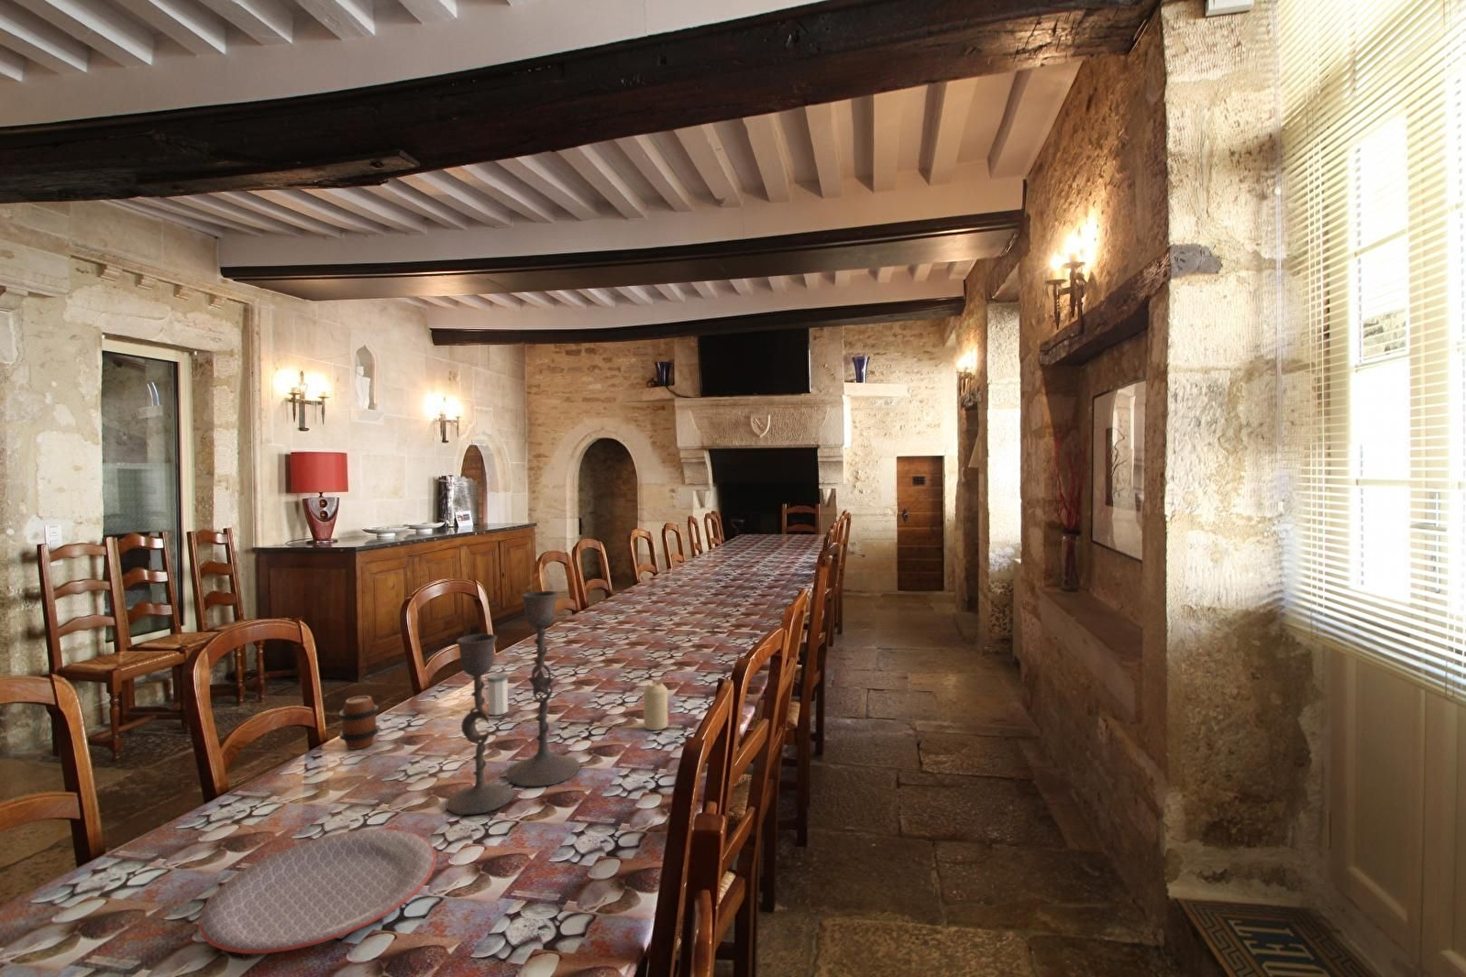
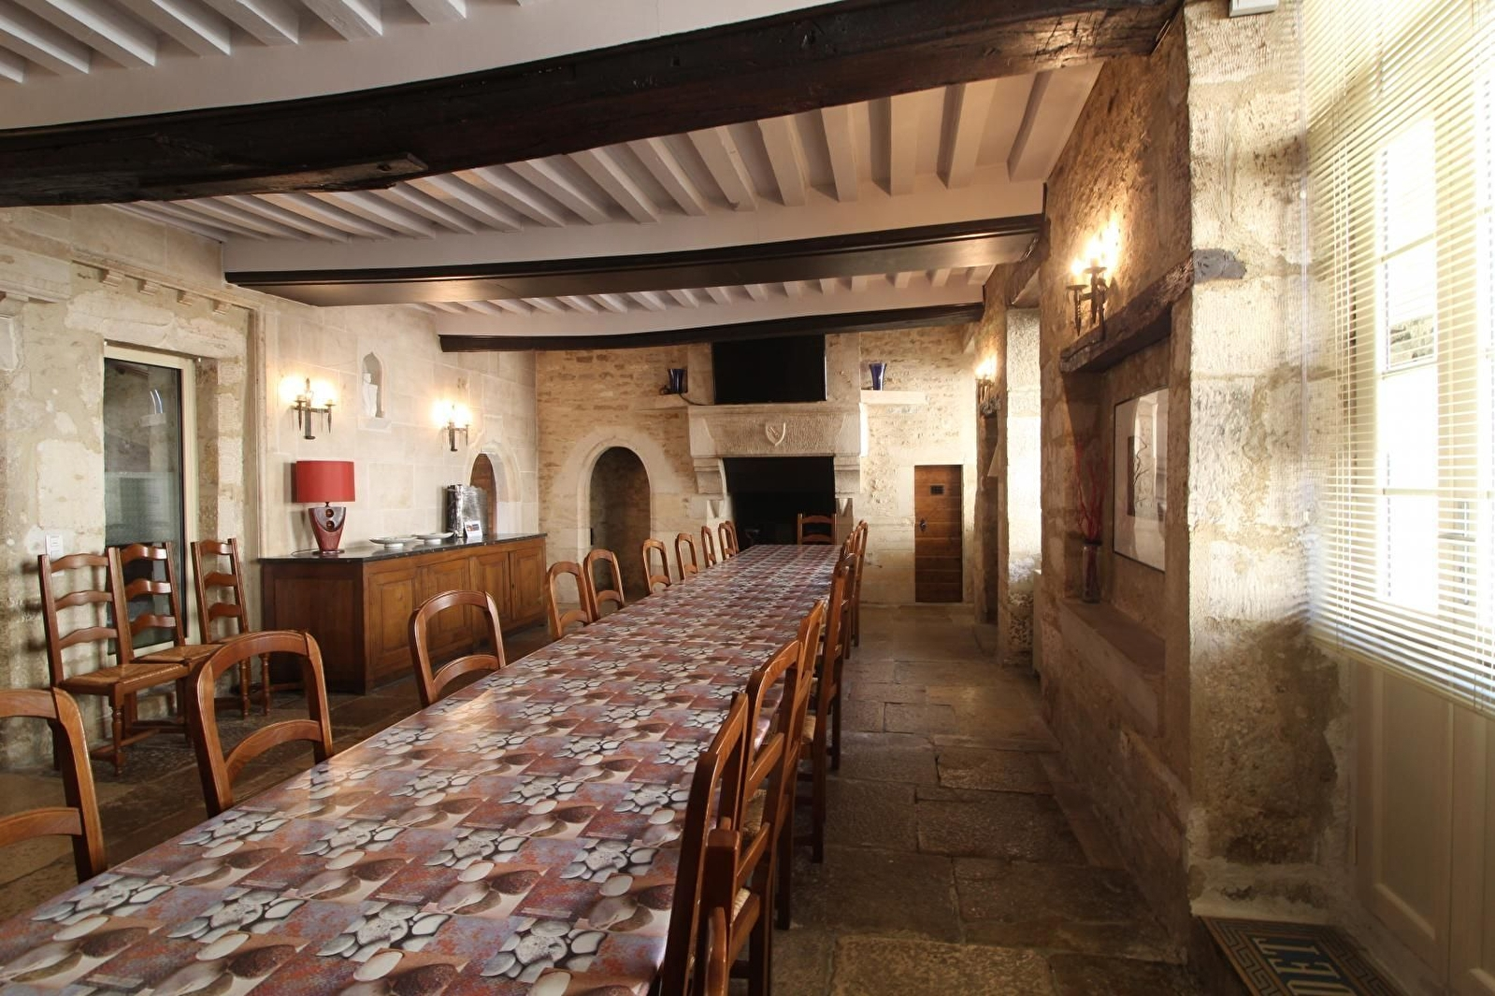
- candlestick [445,590,581,816]
- plate [197,828,437,954]
- candle [642,682,669,732]
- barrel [338,695,380,750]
- salt shaker [485,672,509,715]
